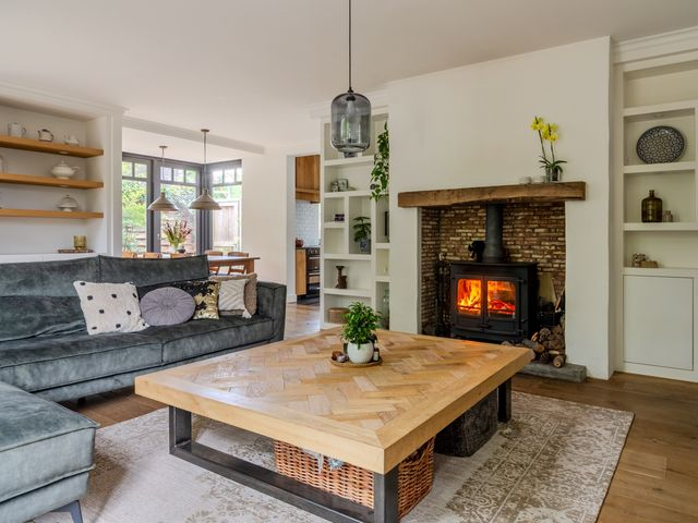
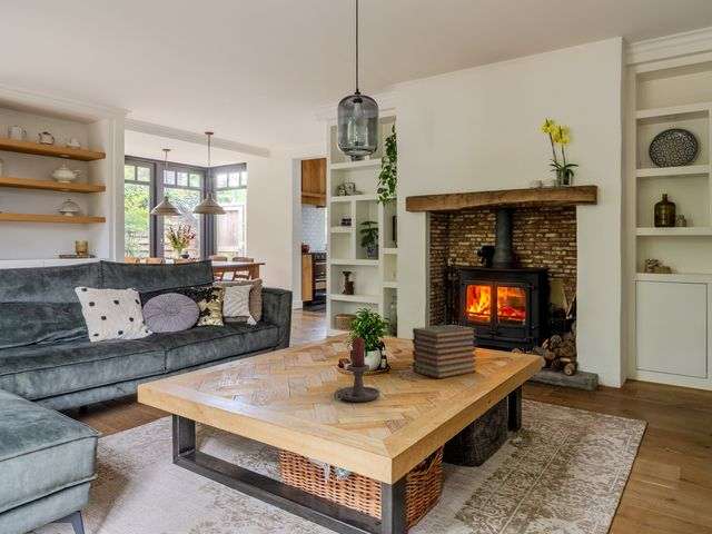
+ book stack [412,324,478,379]
+ candle holder [333,336,382,403]
